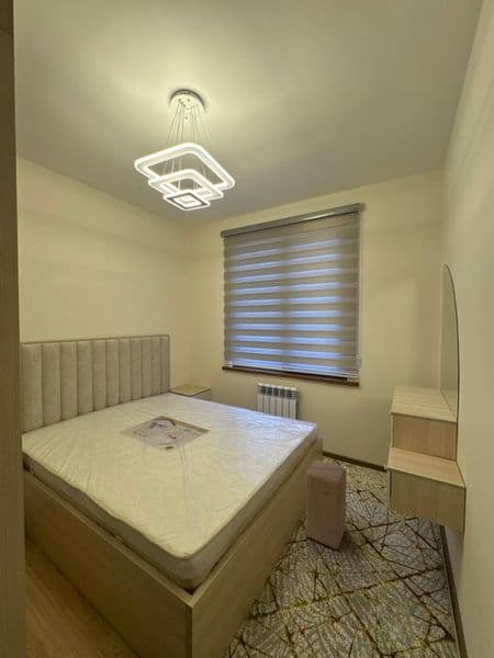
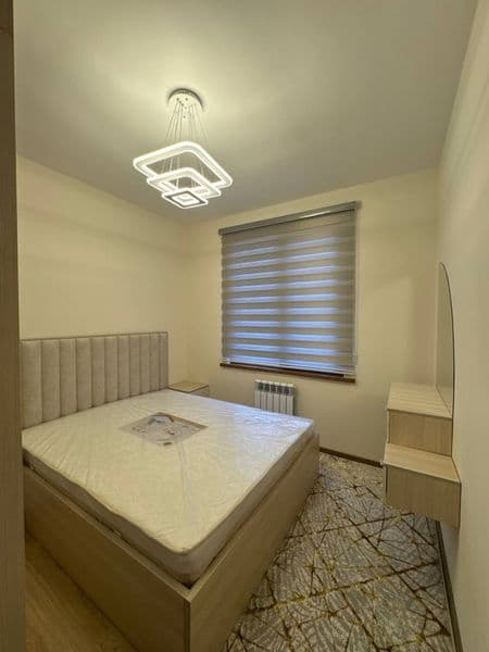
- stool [304,460,347,551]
